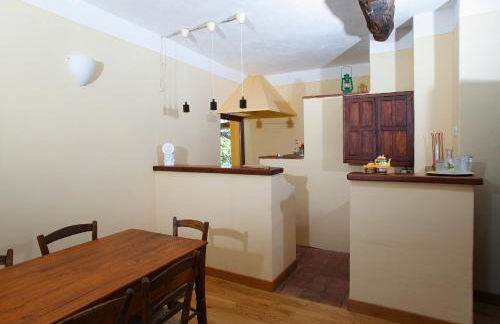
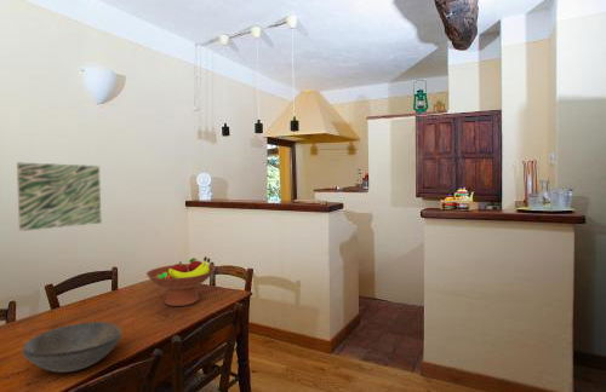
+ wall art [16,161,102,232]
+ fruit bowl [145,255,216,307]
+ bowl [22,321,122,374]
